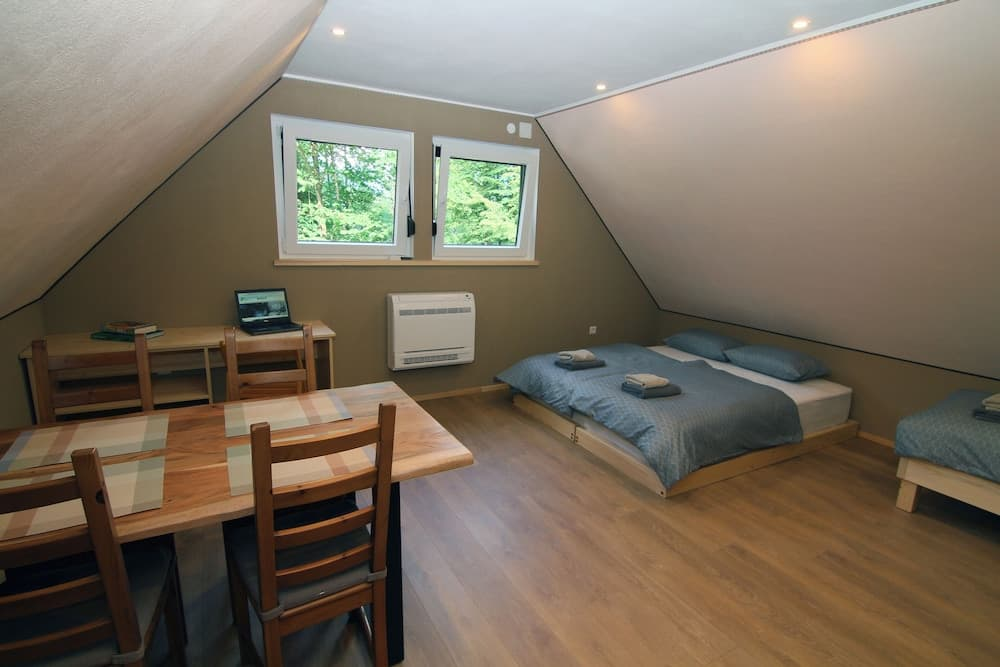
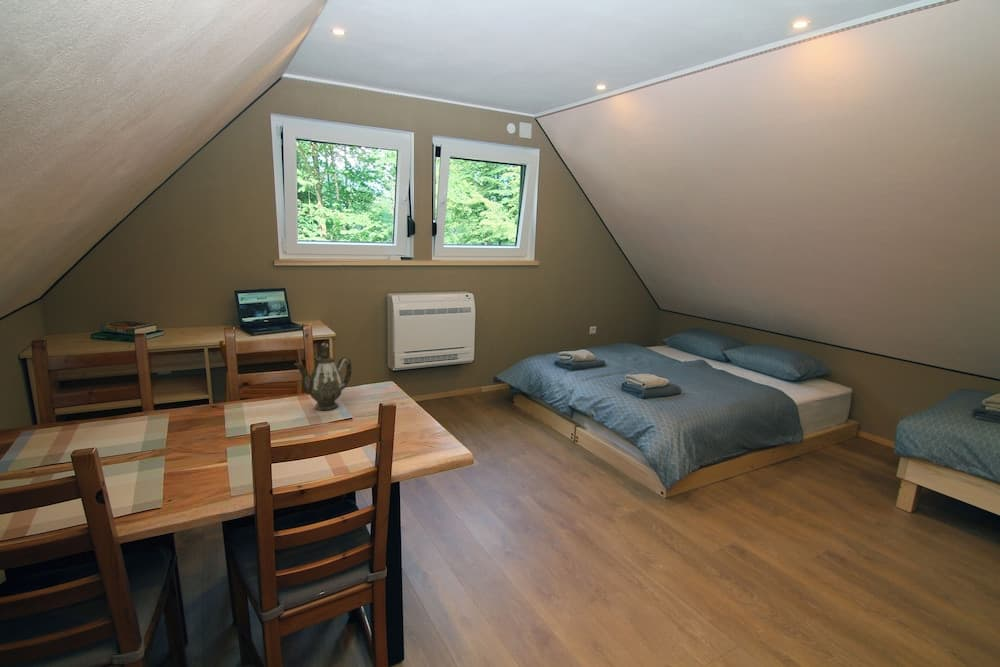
+ teapot [294,342,353,411]
